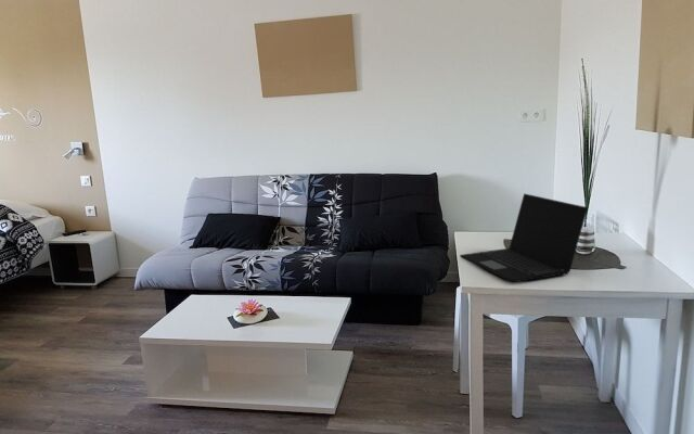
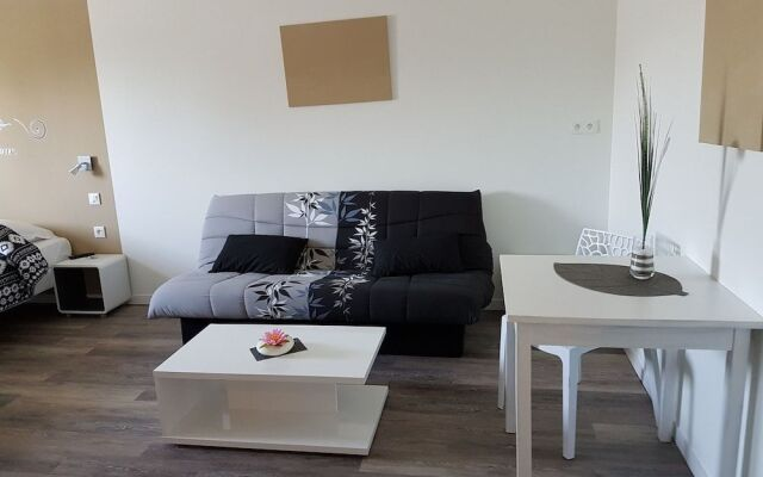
- laptop [459,192,589,284]
